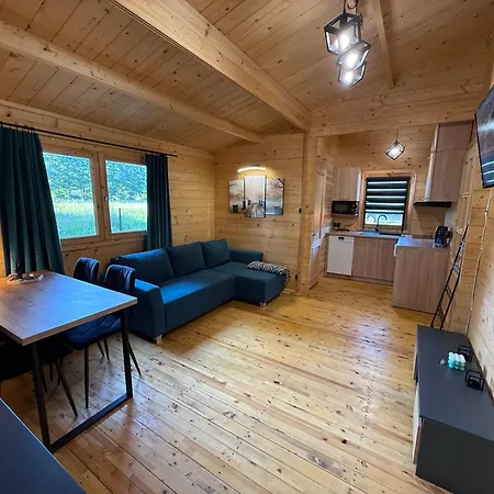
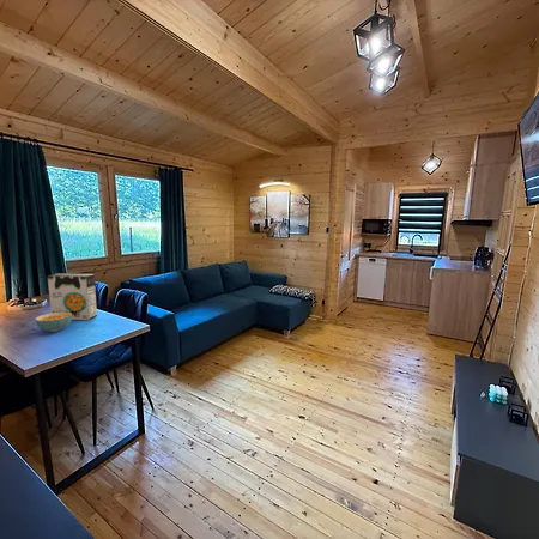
+ cereal bowl [35,313,72,333]
+ cereal box [47,273,98,321]
